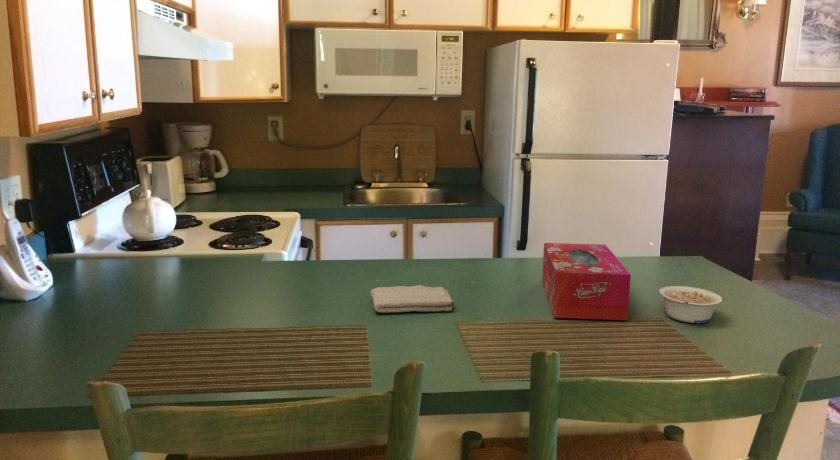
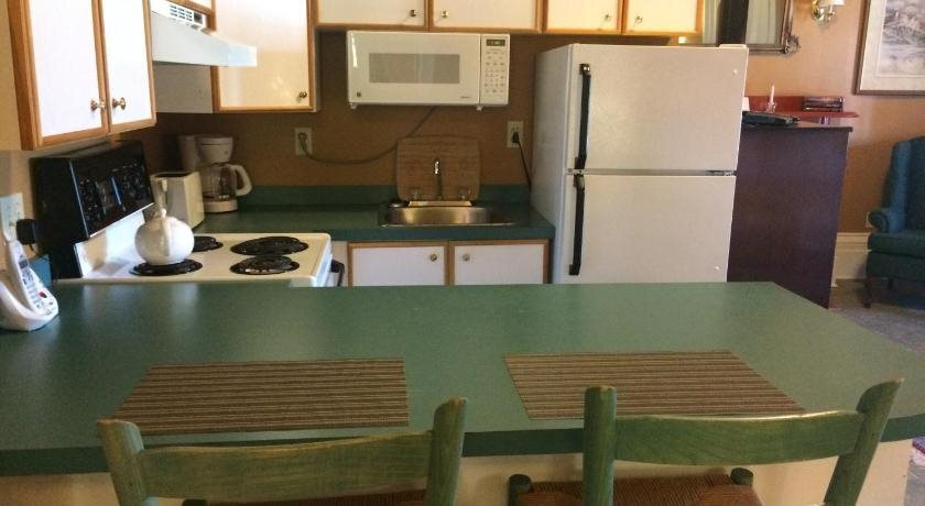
- legume [658,285,723,324]
- tissue box [541,242,632,321]
- washcloth [369,284,455,314]
